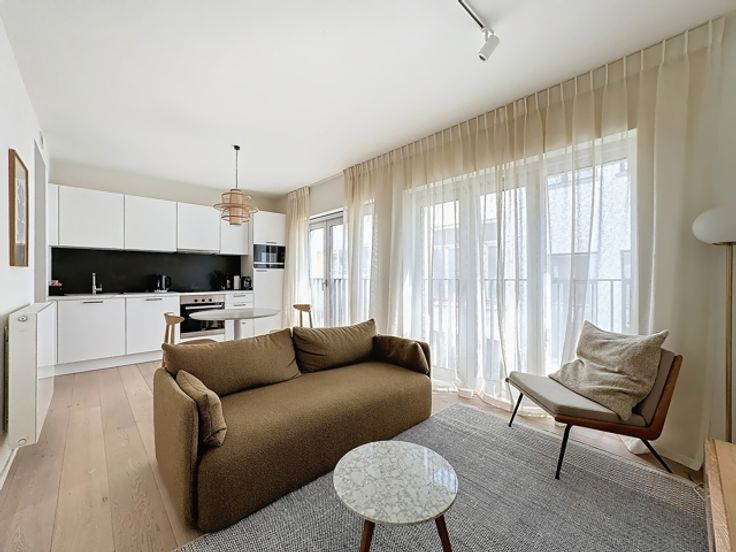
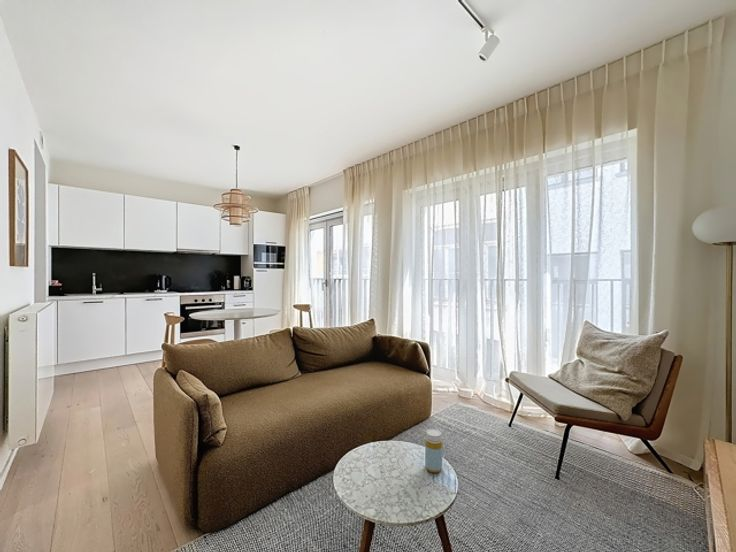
+ bottle [424,428,443,474]
